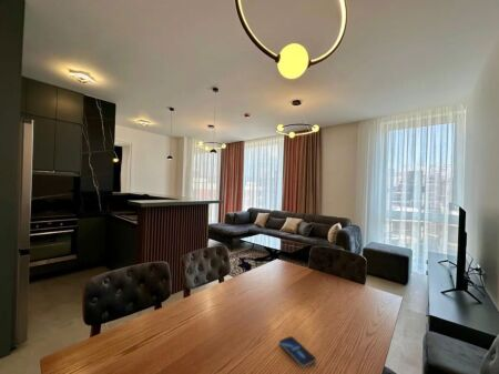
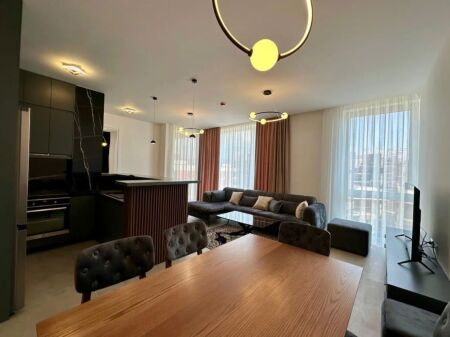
- smartphone [278,335,317,368]
